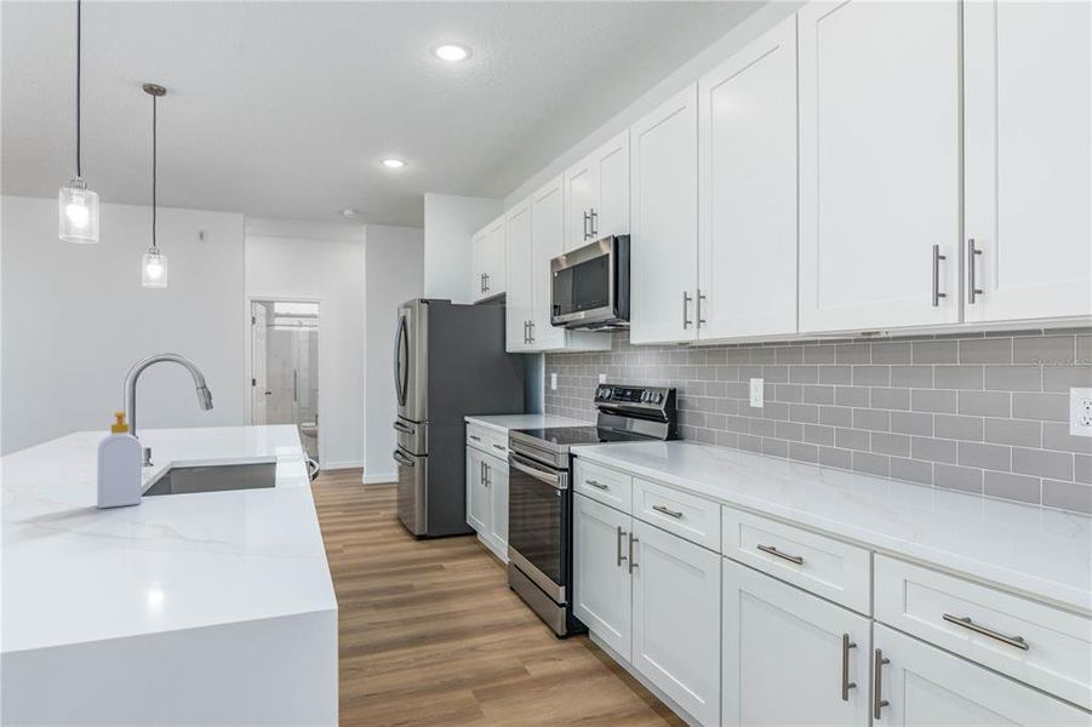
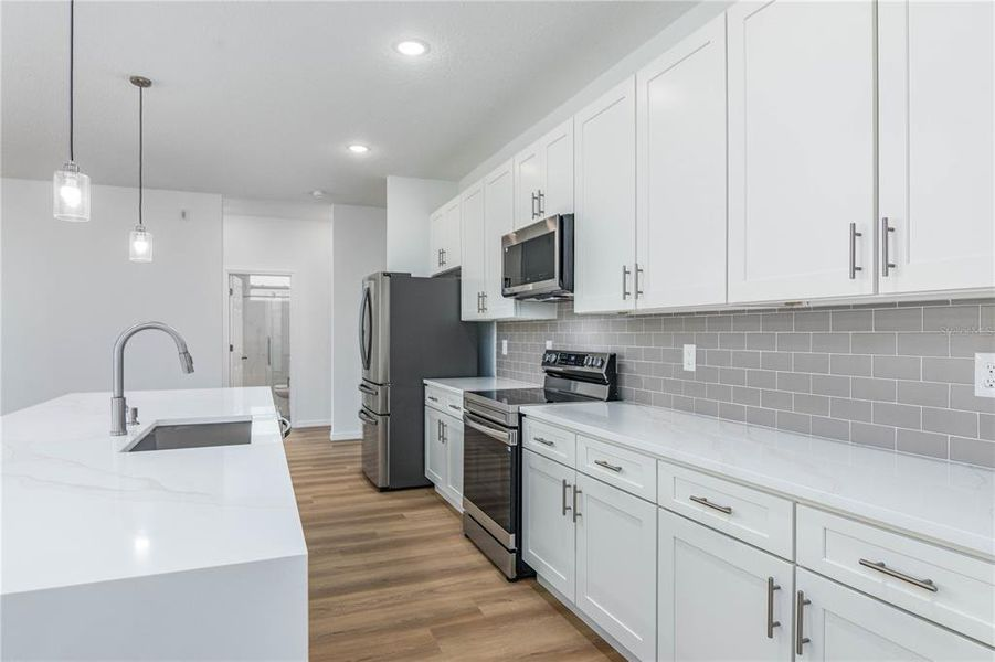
- soap bottle [96,411,143,509]
